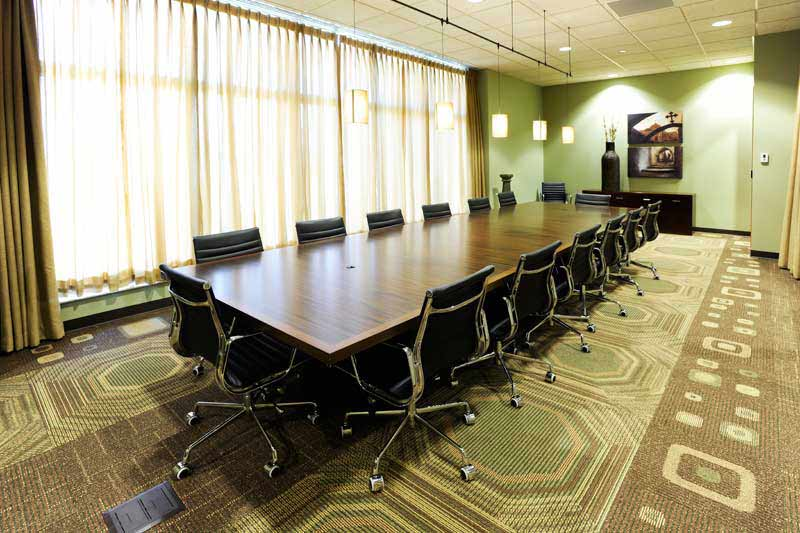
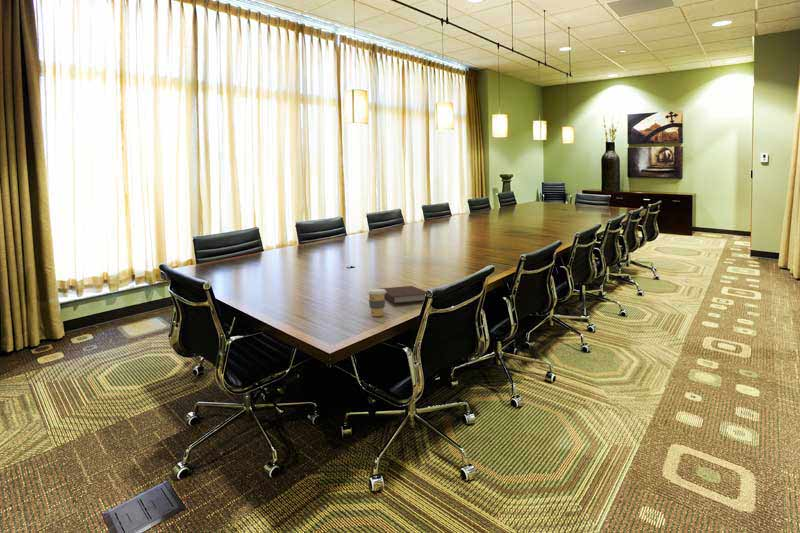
+ coffee cup [367,288,386,317]
+ notebook [377,285,427,304]
